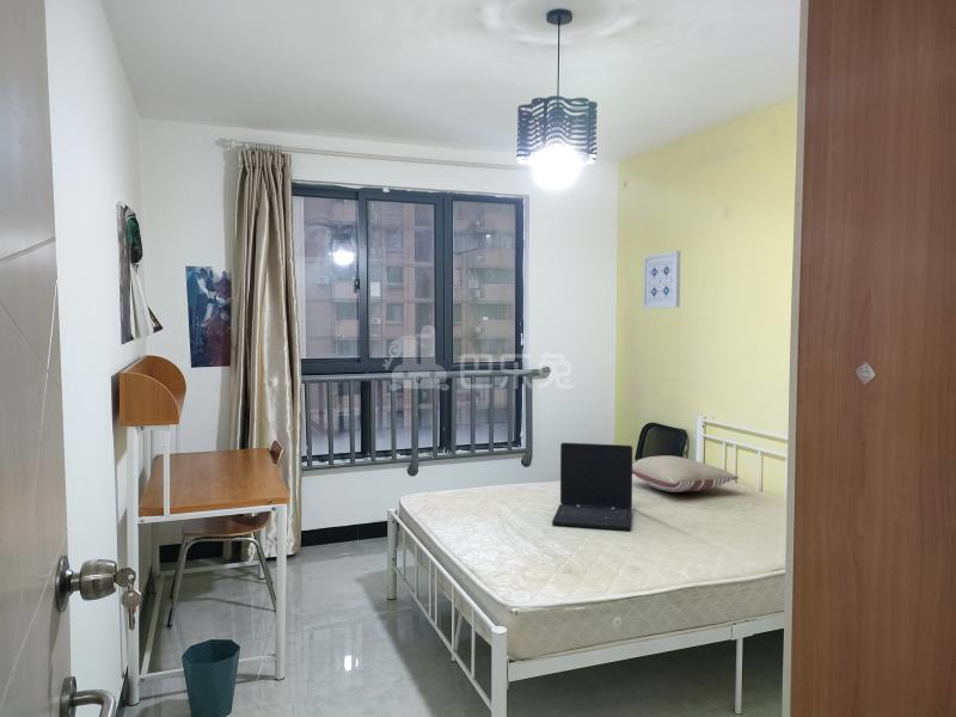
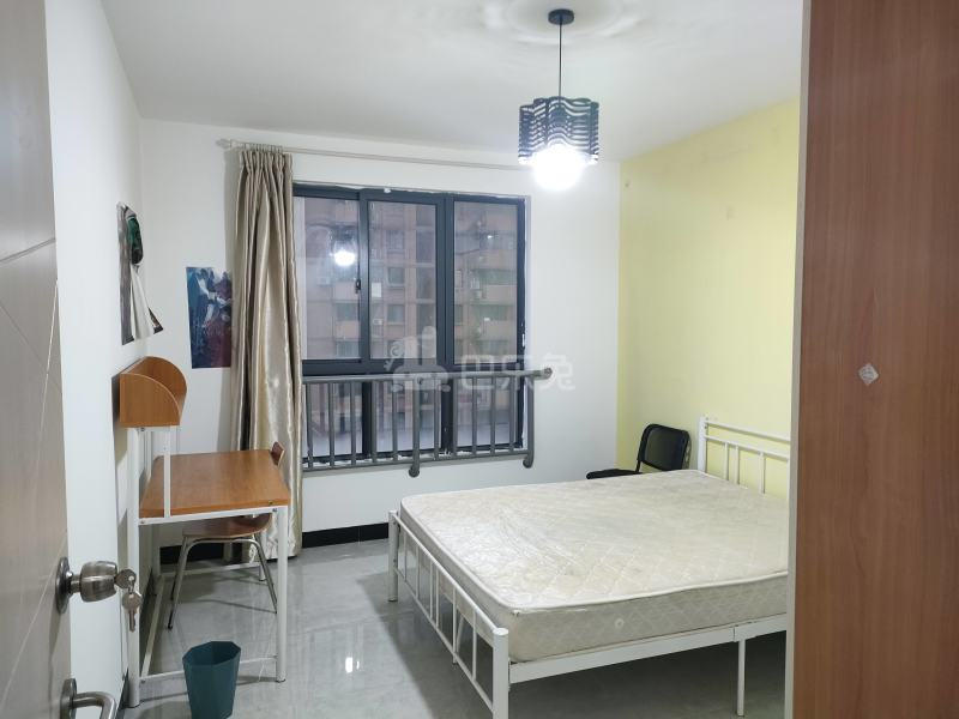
- pillow [632,454,740,494]
- wall art [642,250,681,310]
- laptop [551,441,633,532]
